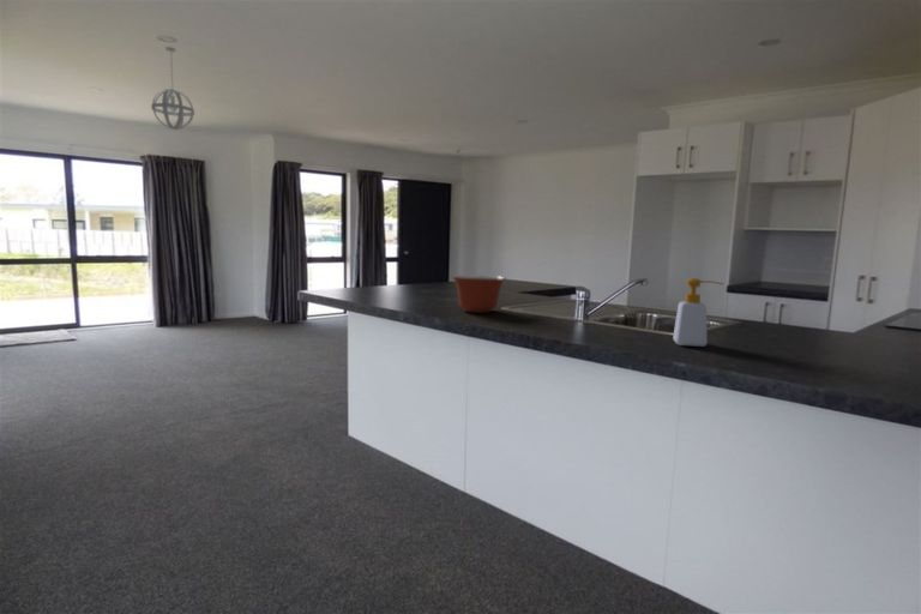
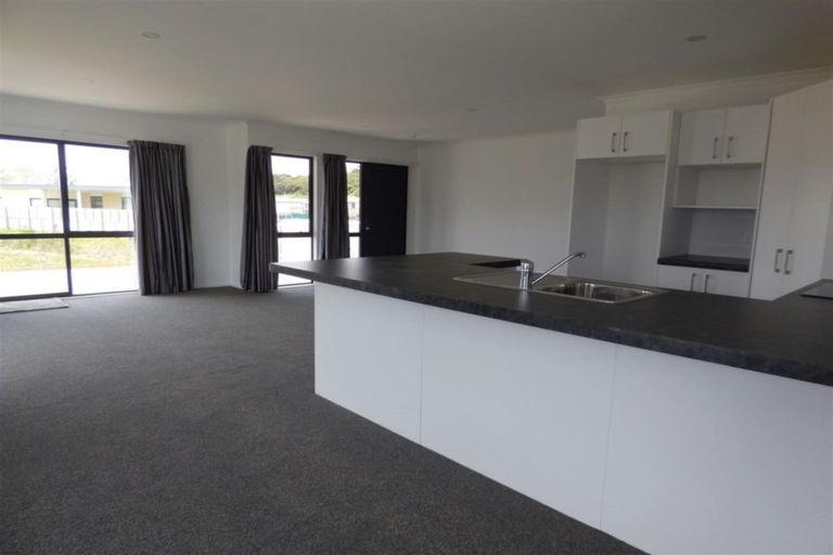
- mixing bowl [451,273,507,314]
- soap bottle [672,277,724,348]
- pendant light [150,46,195,131]
